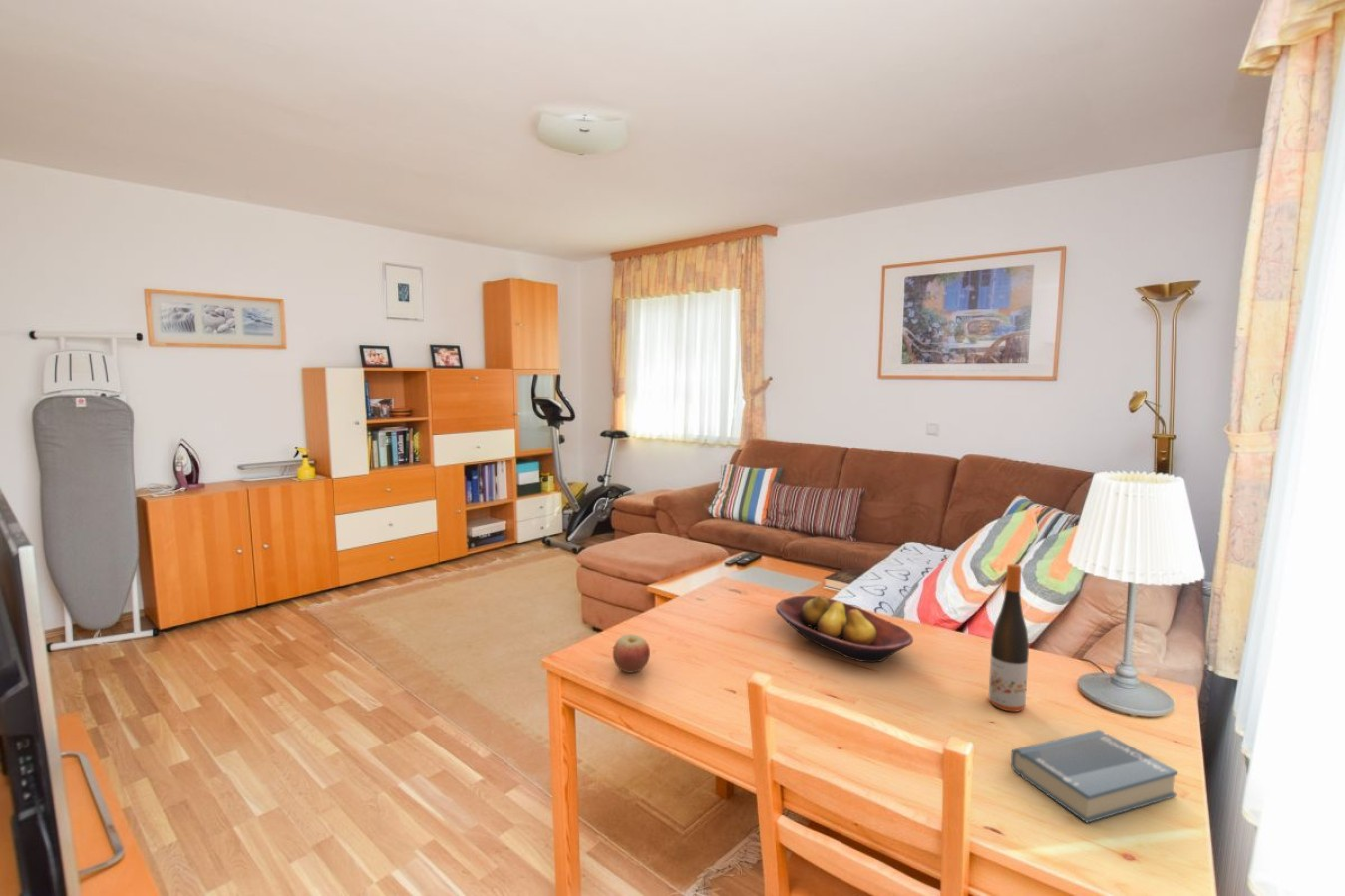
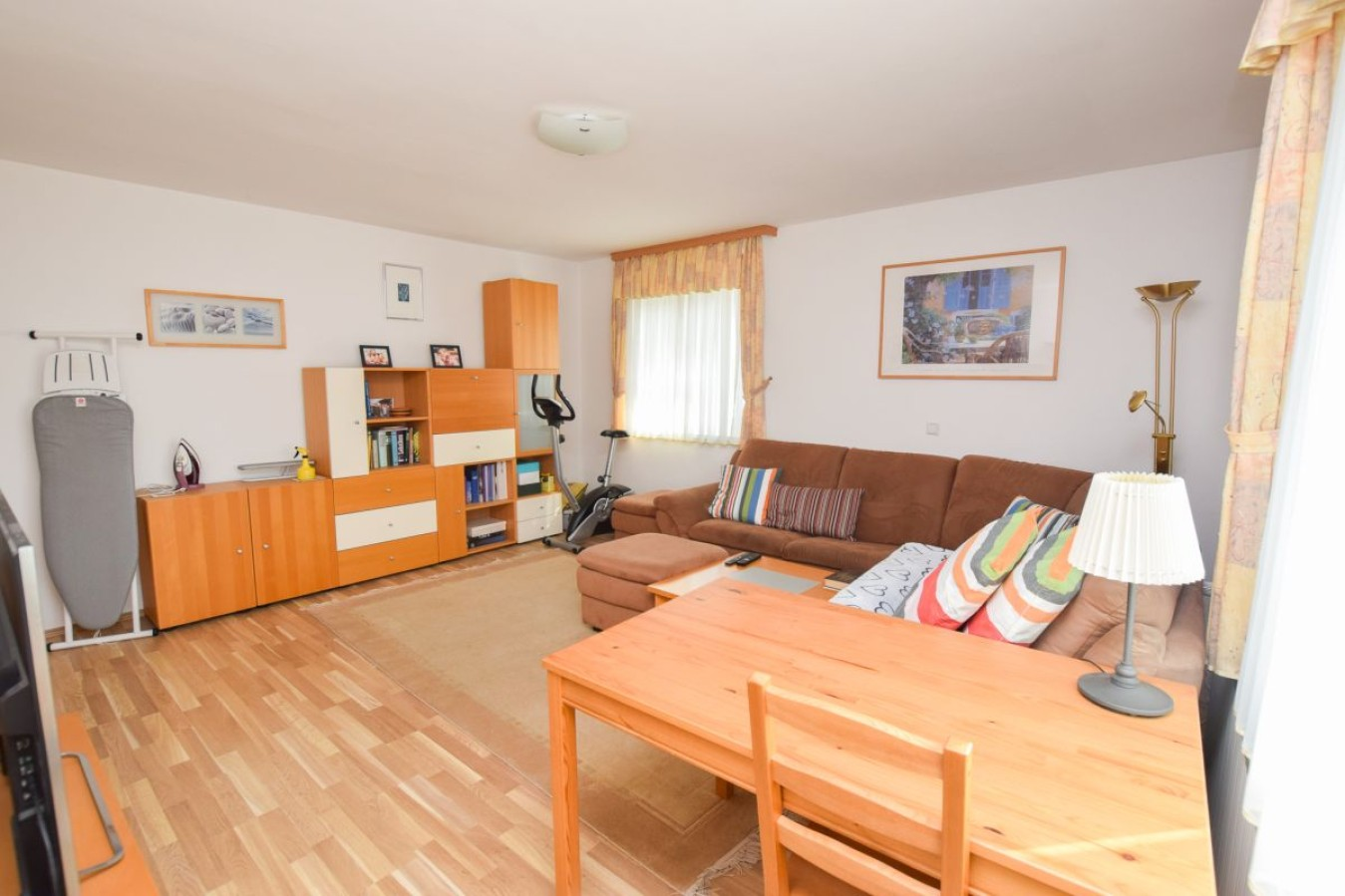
- apple [612,633,651,674]
- hardback book [1010,729,1178,824]
- wine bottle [987,563,1030,713]
- fruit bowl [775,594,914,663]
